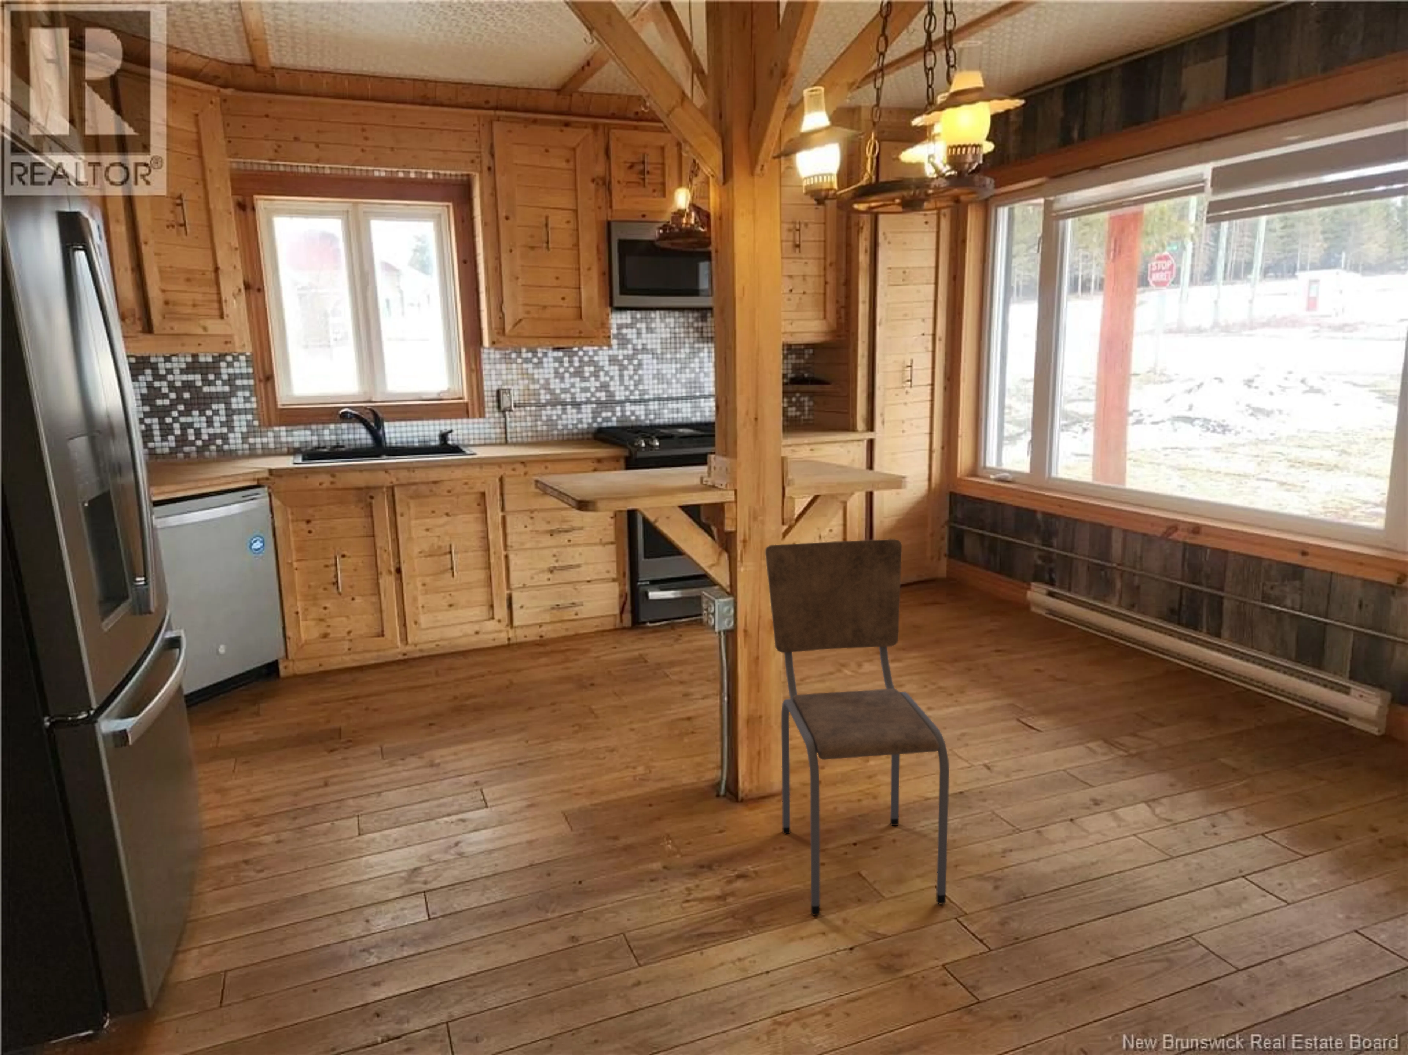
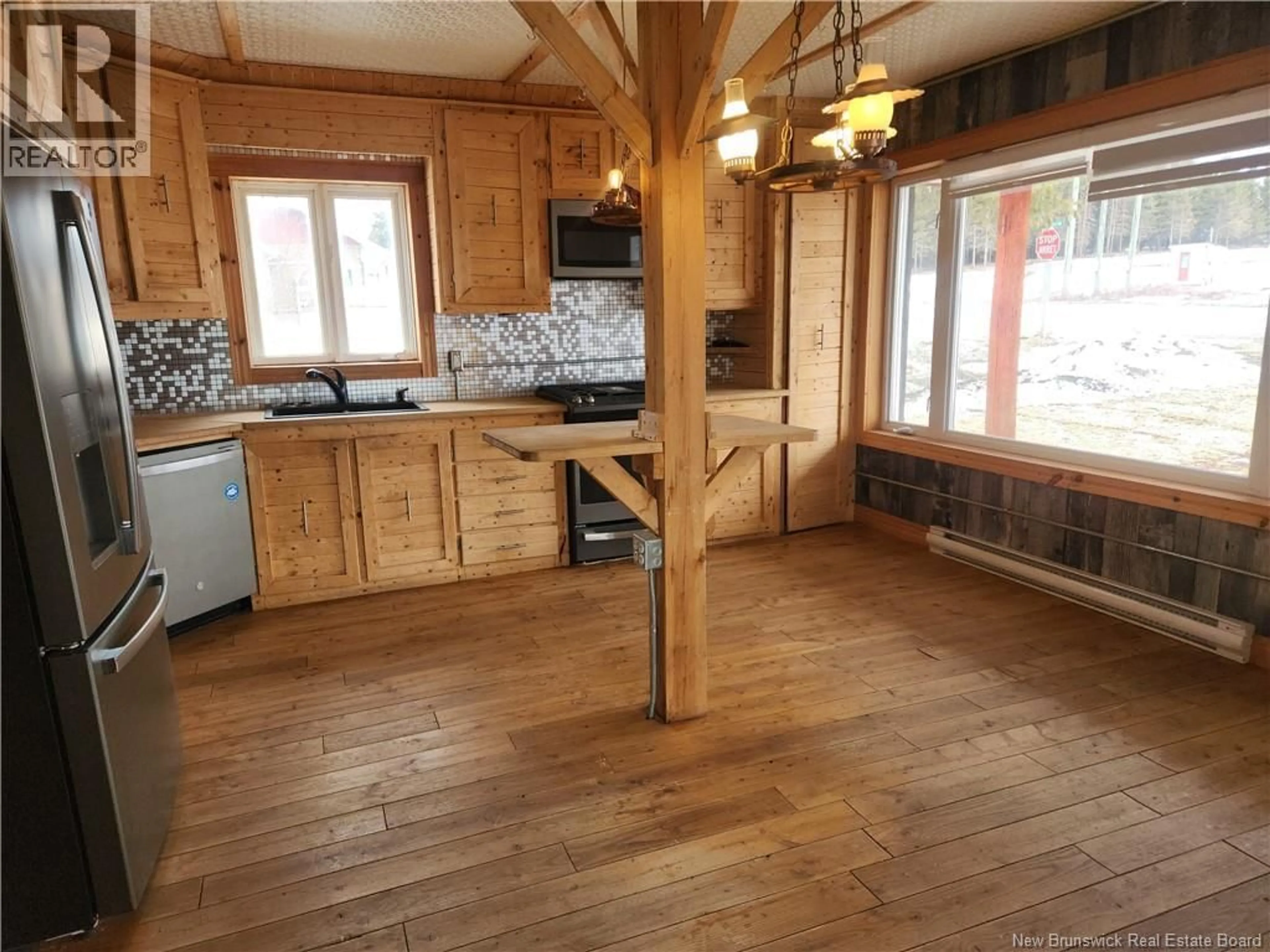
- dining chair [765,539,950,915]
